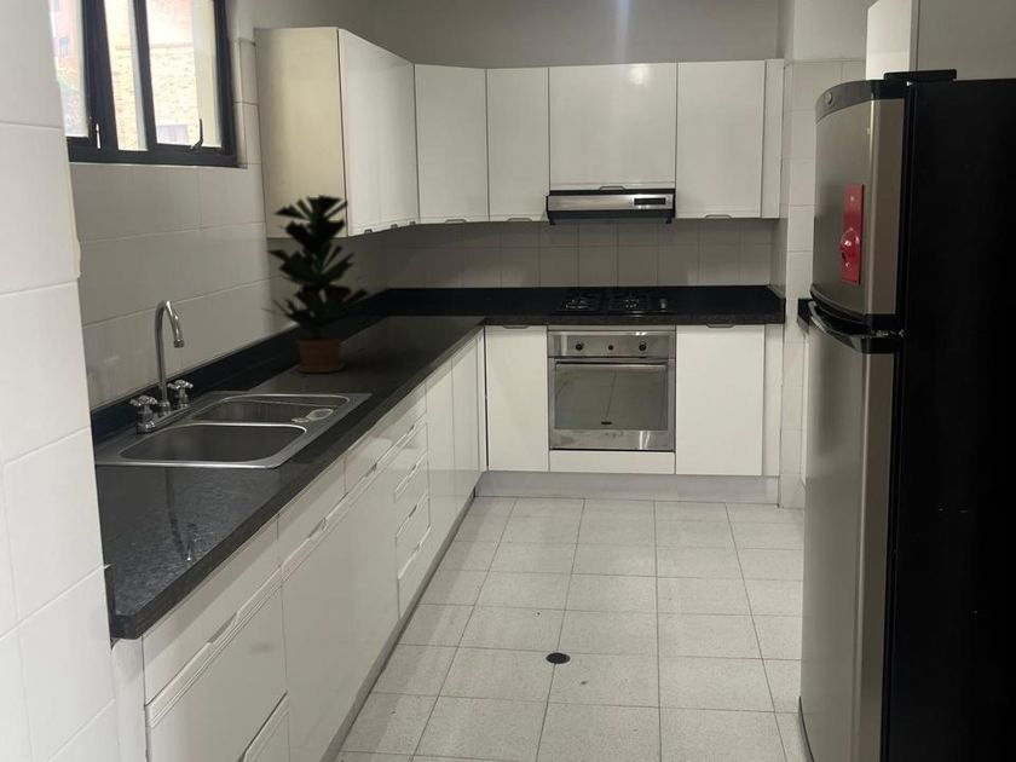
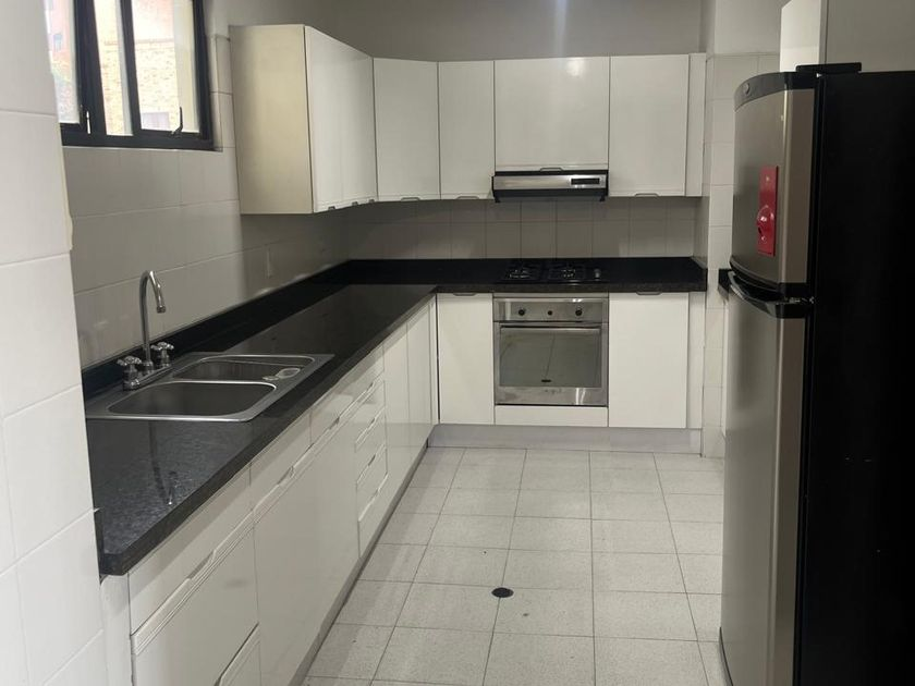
- potted plant [259,194,373,374]
